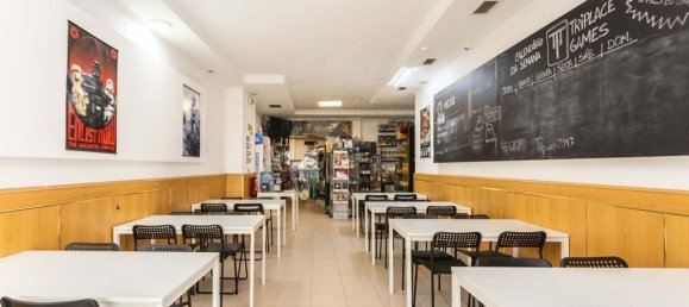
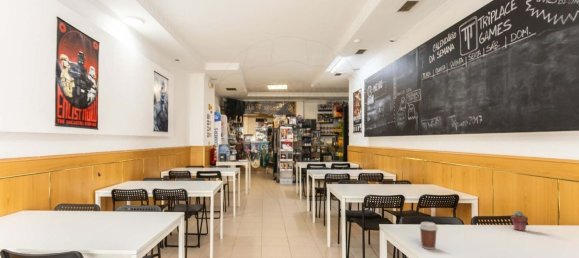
+ potted succulent [510,210,529,232]
+ coffee cup [418,221,439,250]
